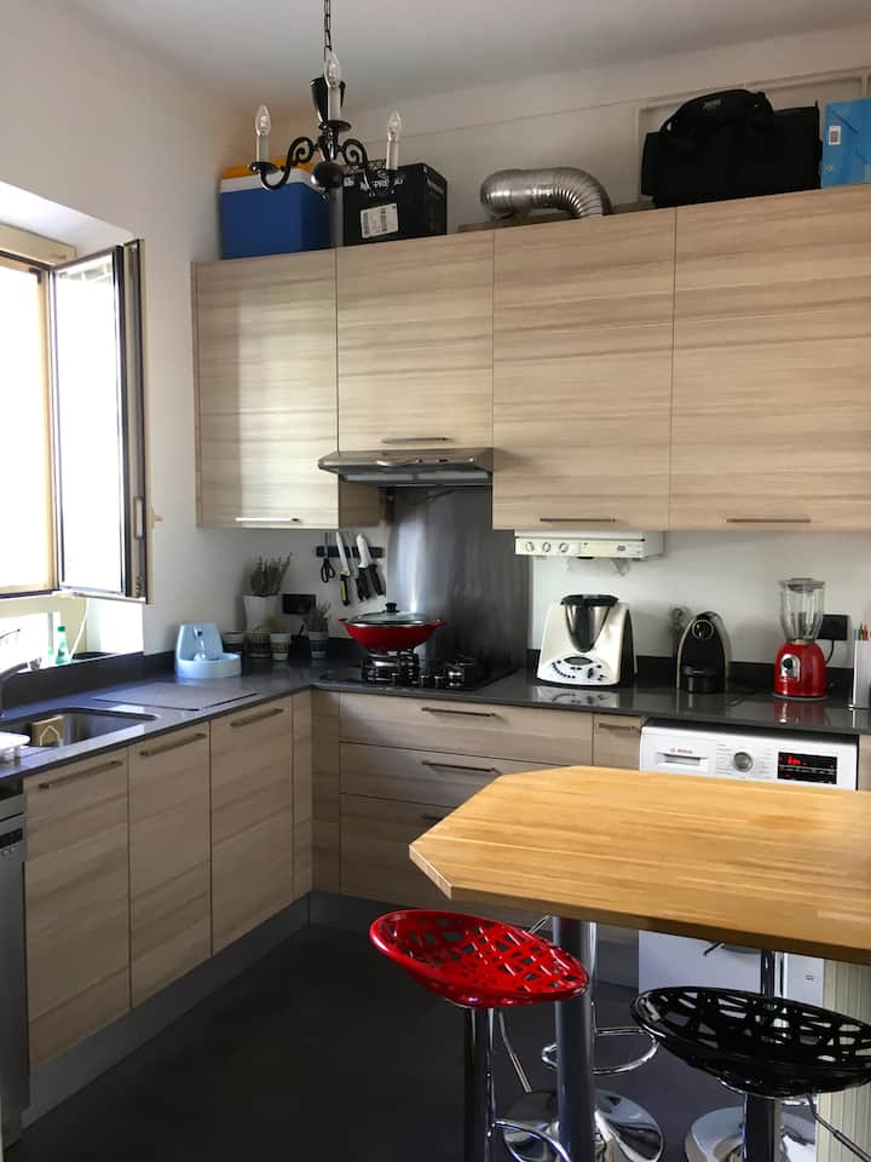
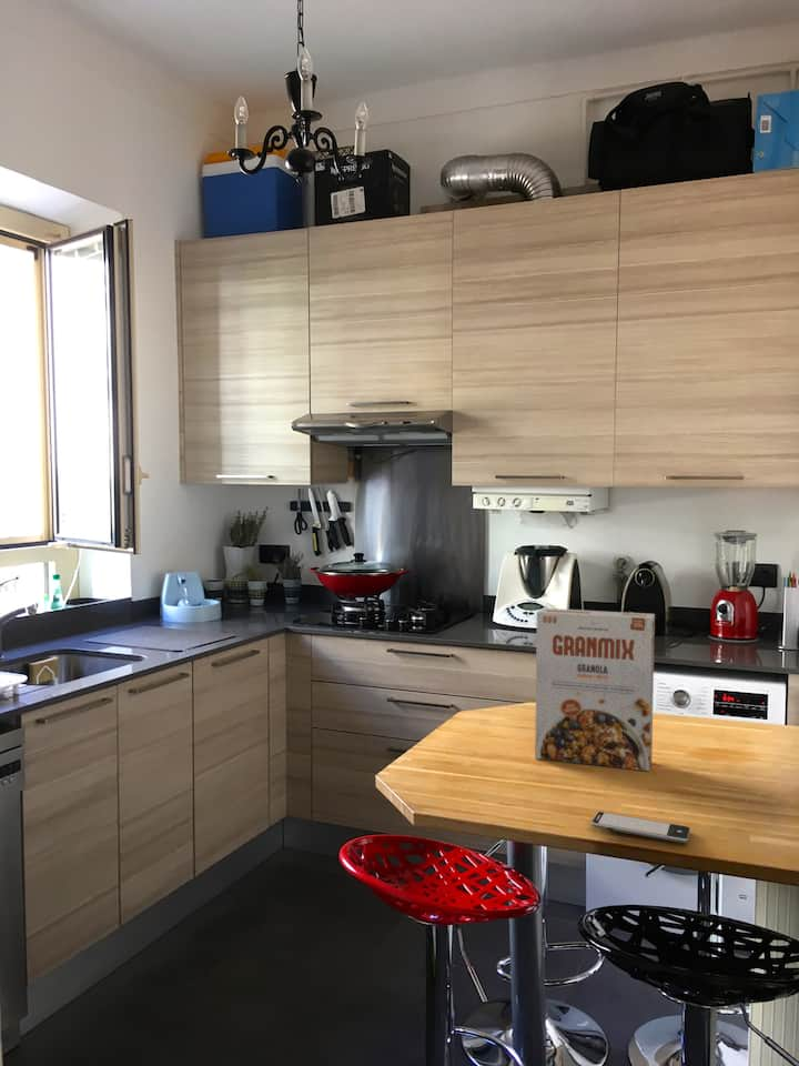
+ cereal box [534,607,656,772]
+ smartphone [590,811,691,844]
